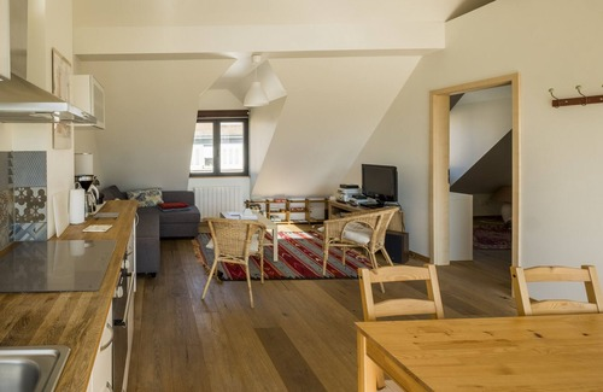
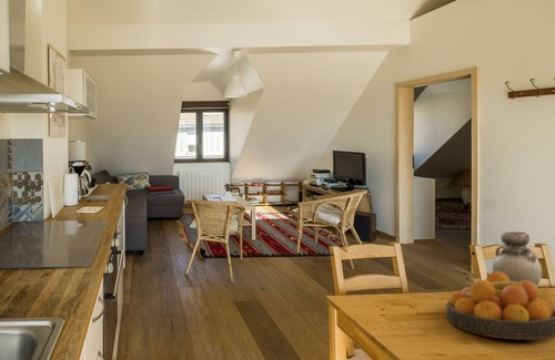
+ vase [492,230,543,287]
+ fruit bowl [445,271,555,341]
